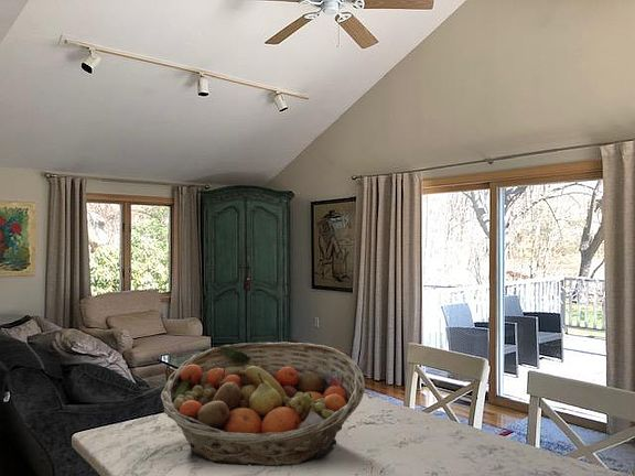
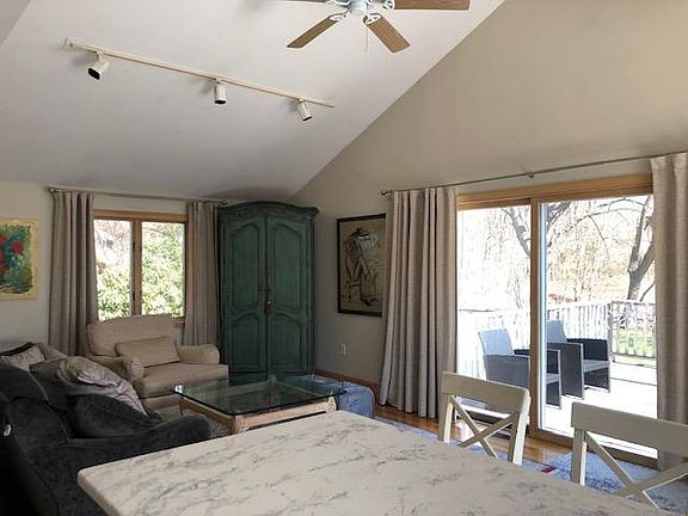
- fruit basket [160,342,366,467]
